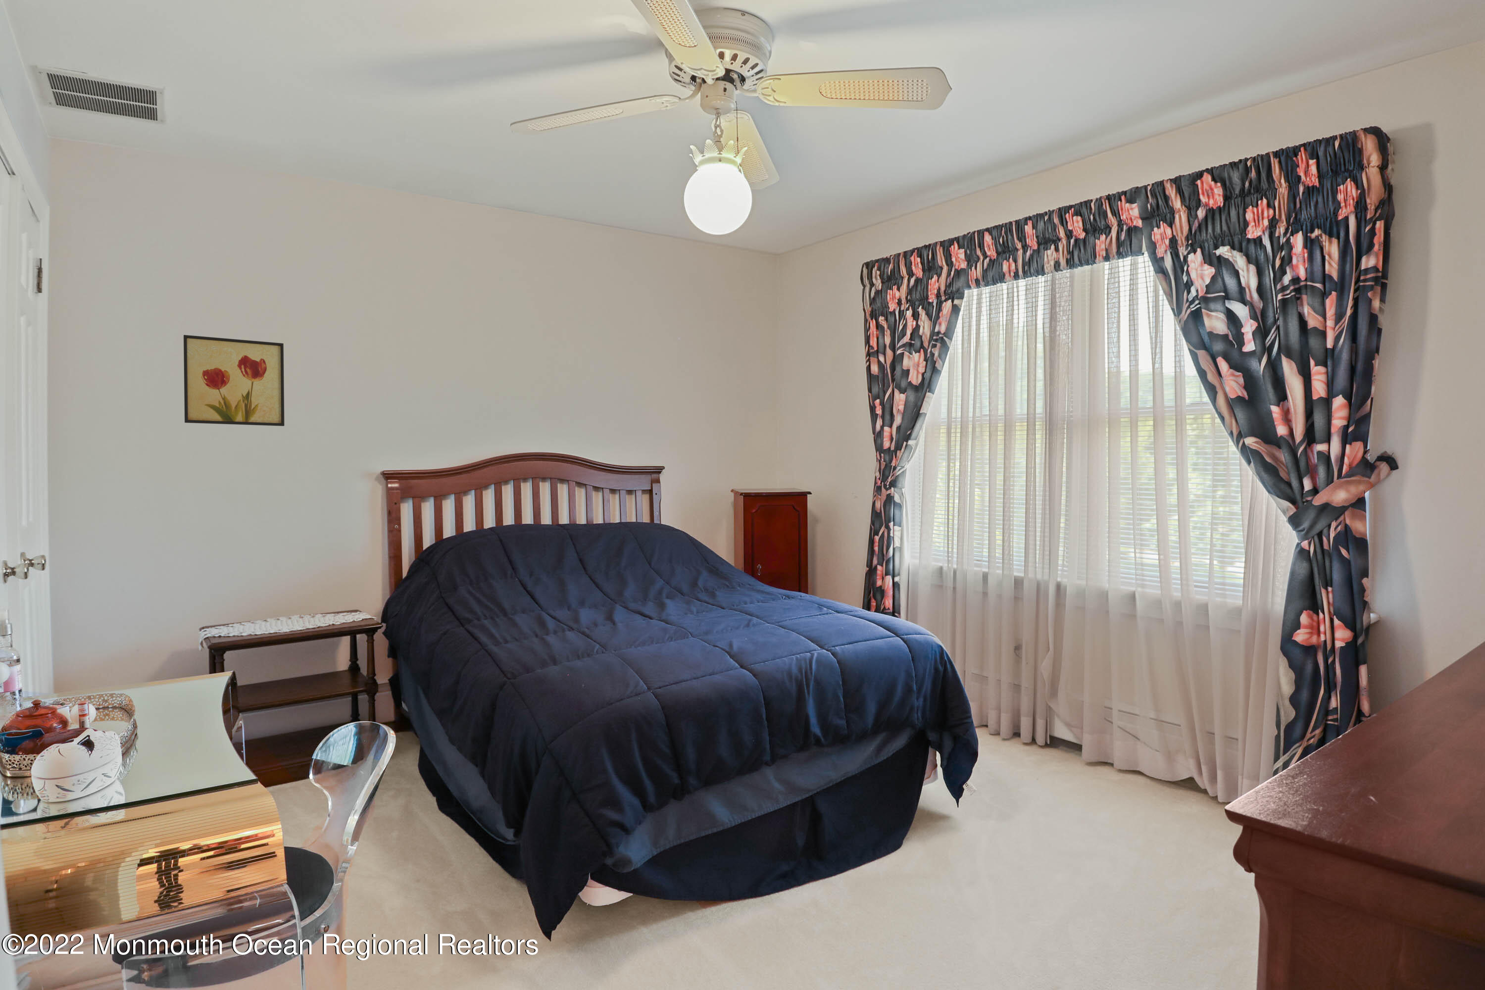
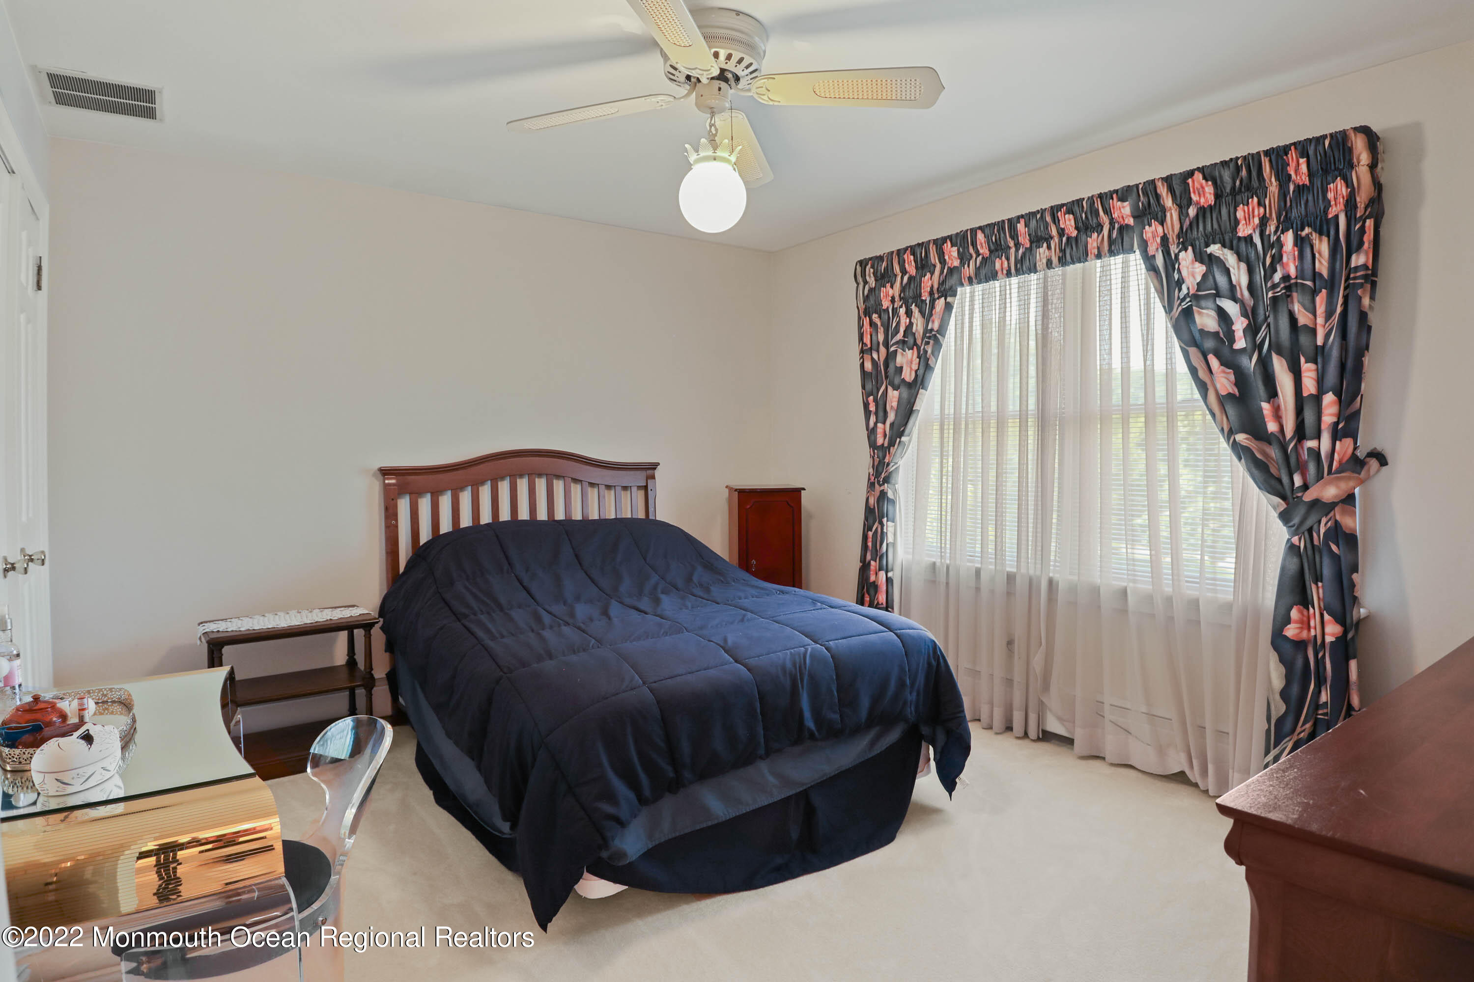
- wall art [183,335,285,426]
